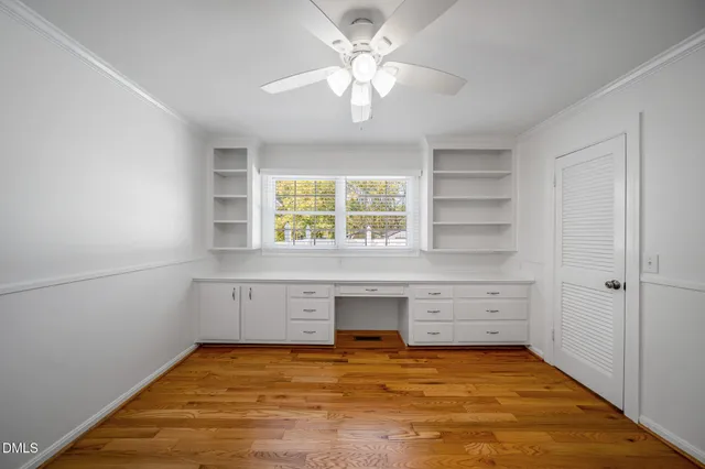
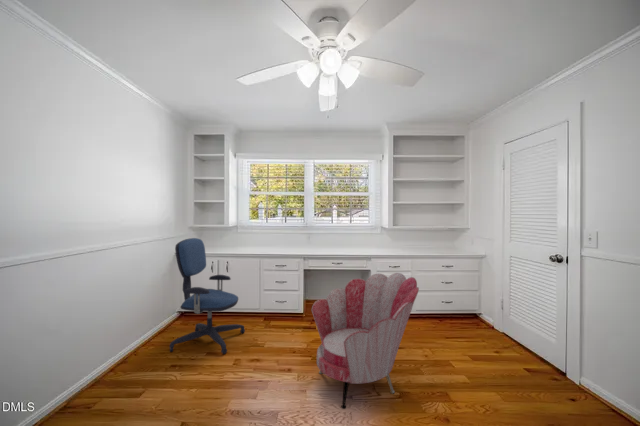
+ office chair [169,237,246,355]
+ armchair [311,272,420,410]
